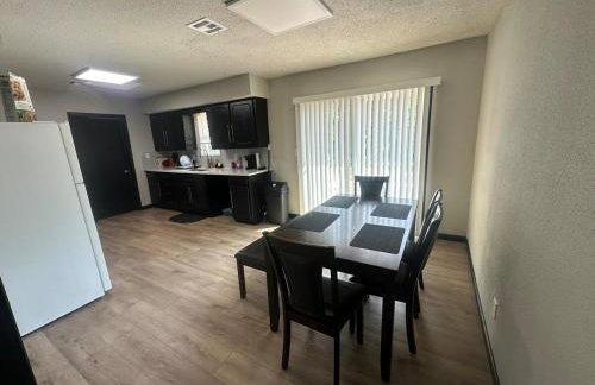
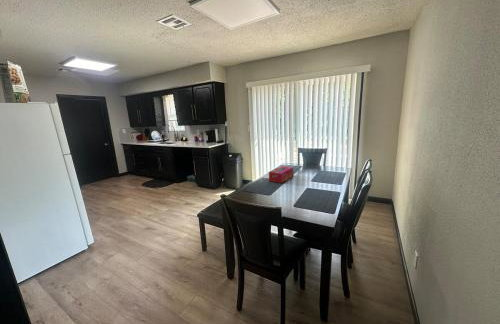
+ tissue box [268,165,294,184]
